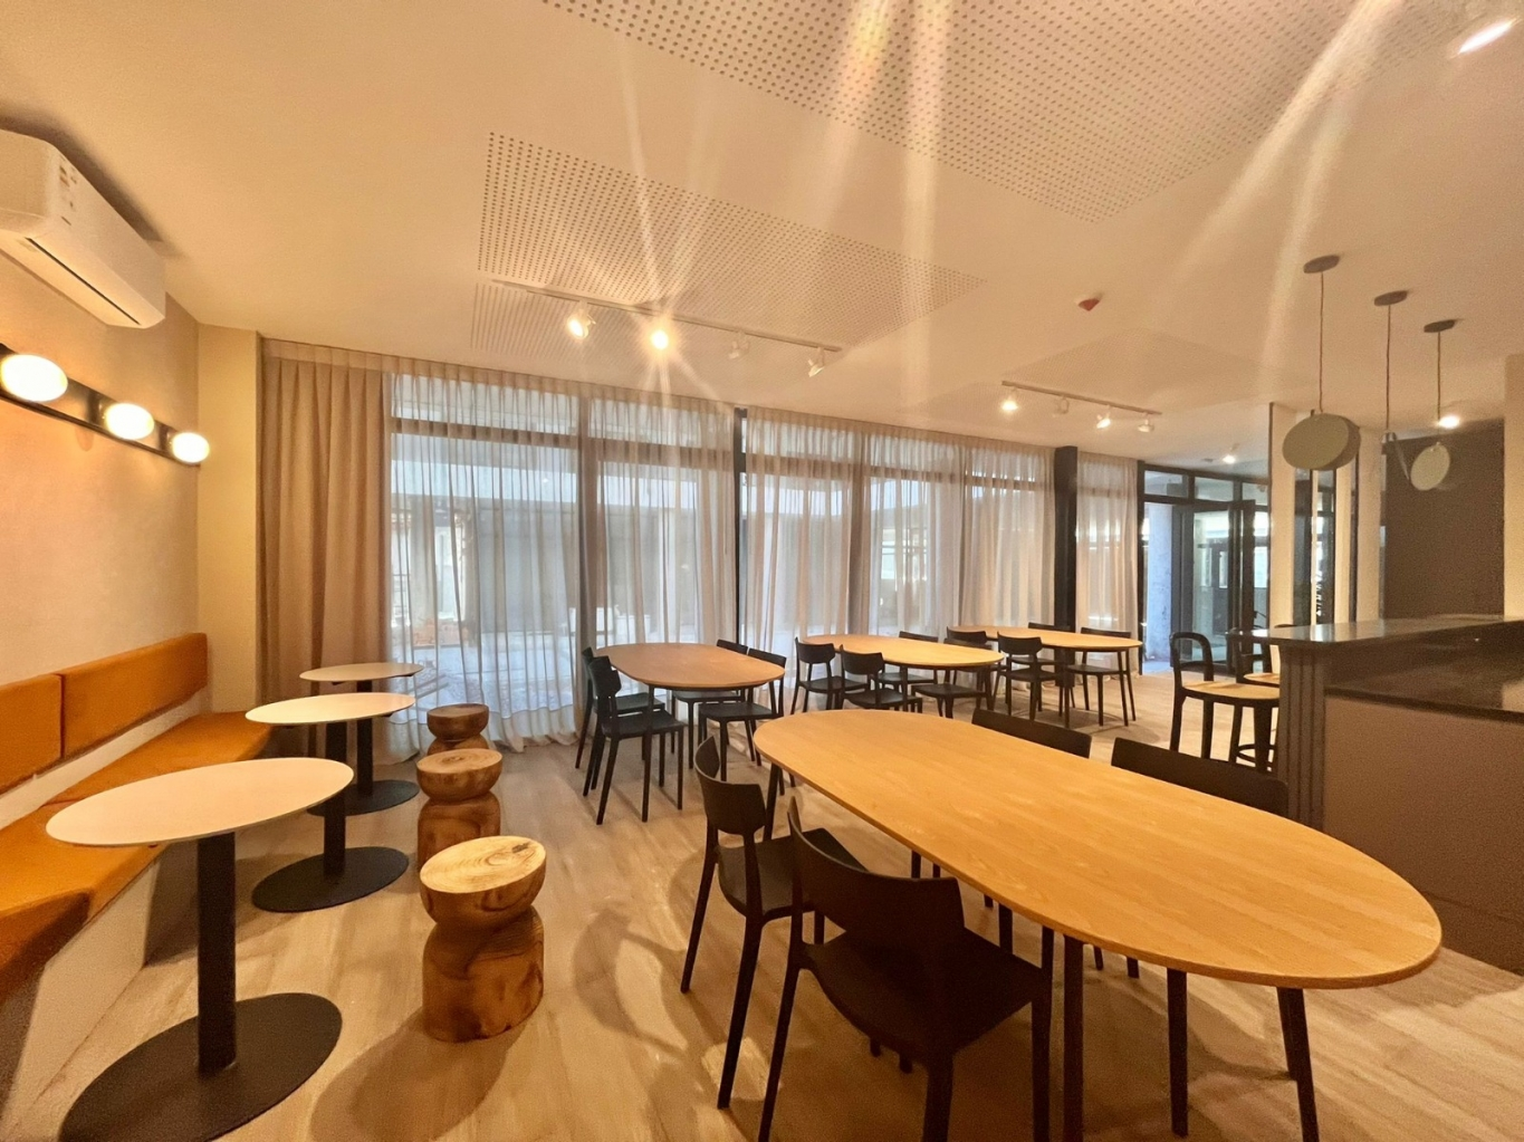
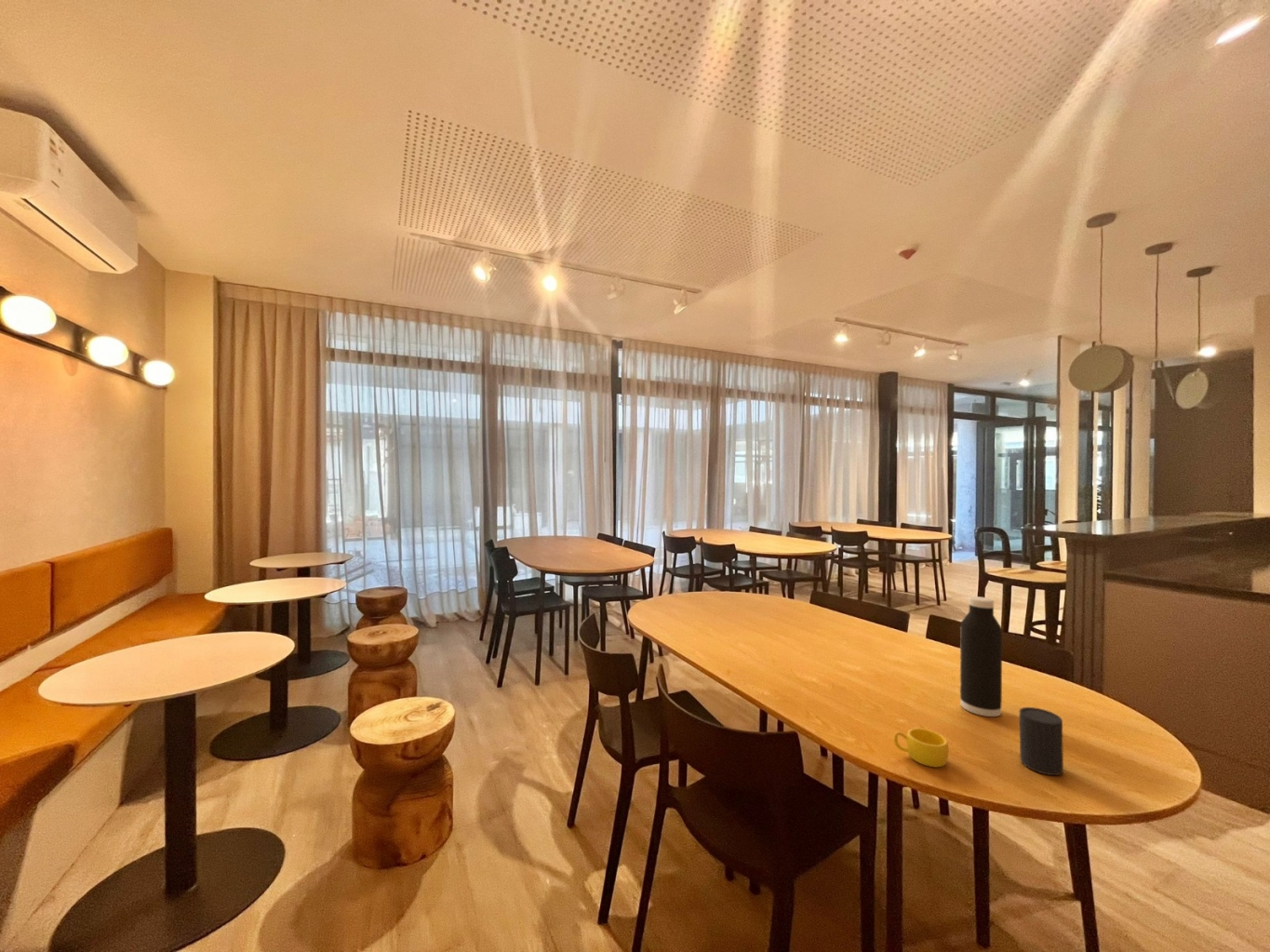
+ cup [893,728,950,768]
+ cup [1019,706,1064,776]
+ water bottle [959,596,1003,717]
